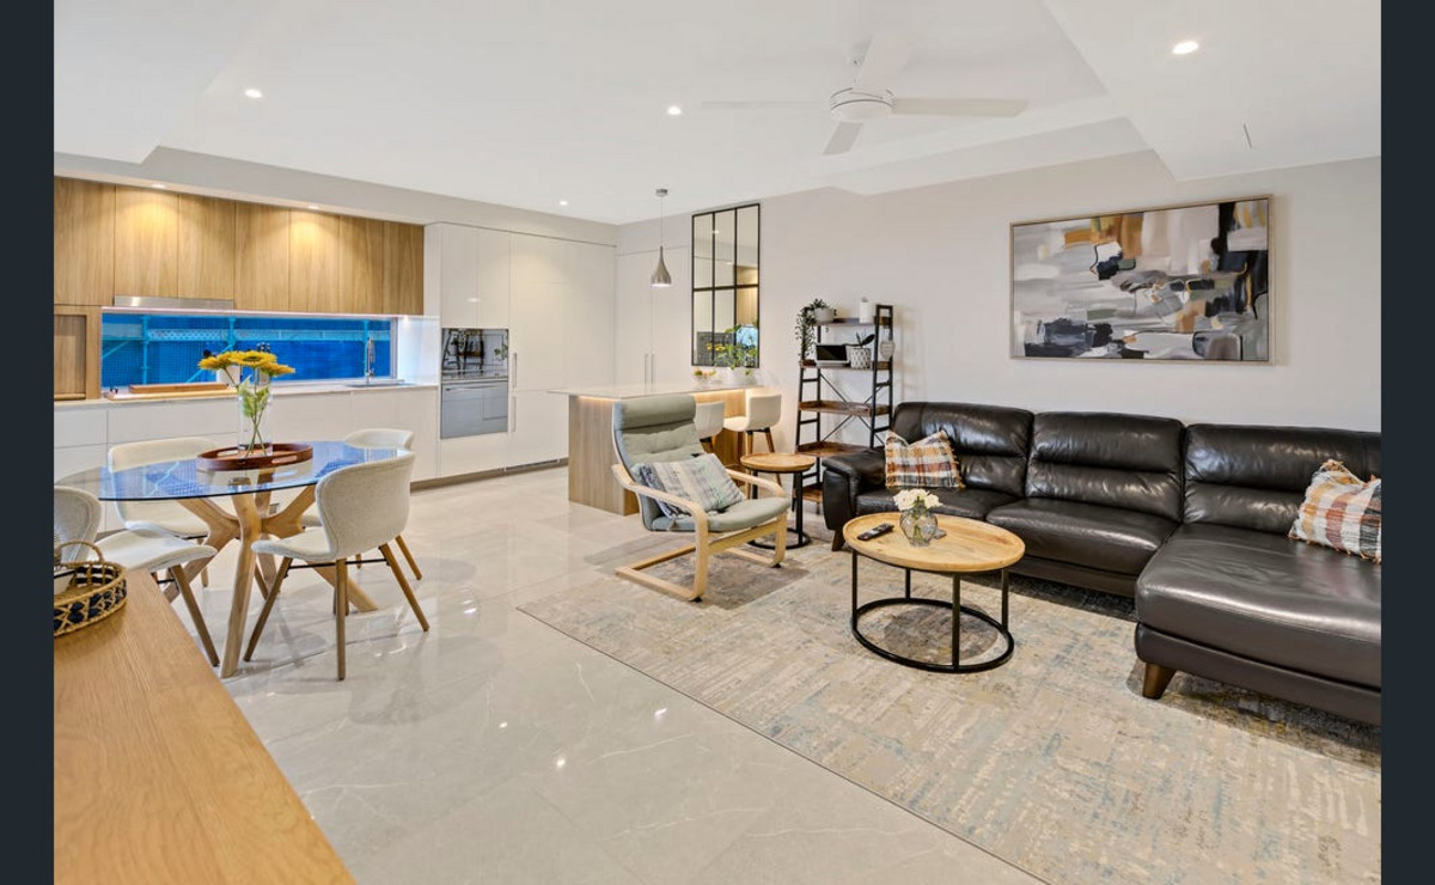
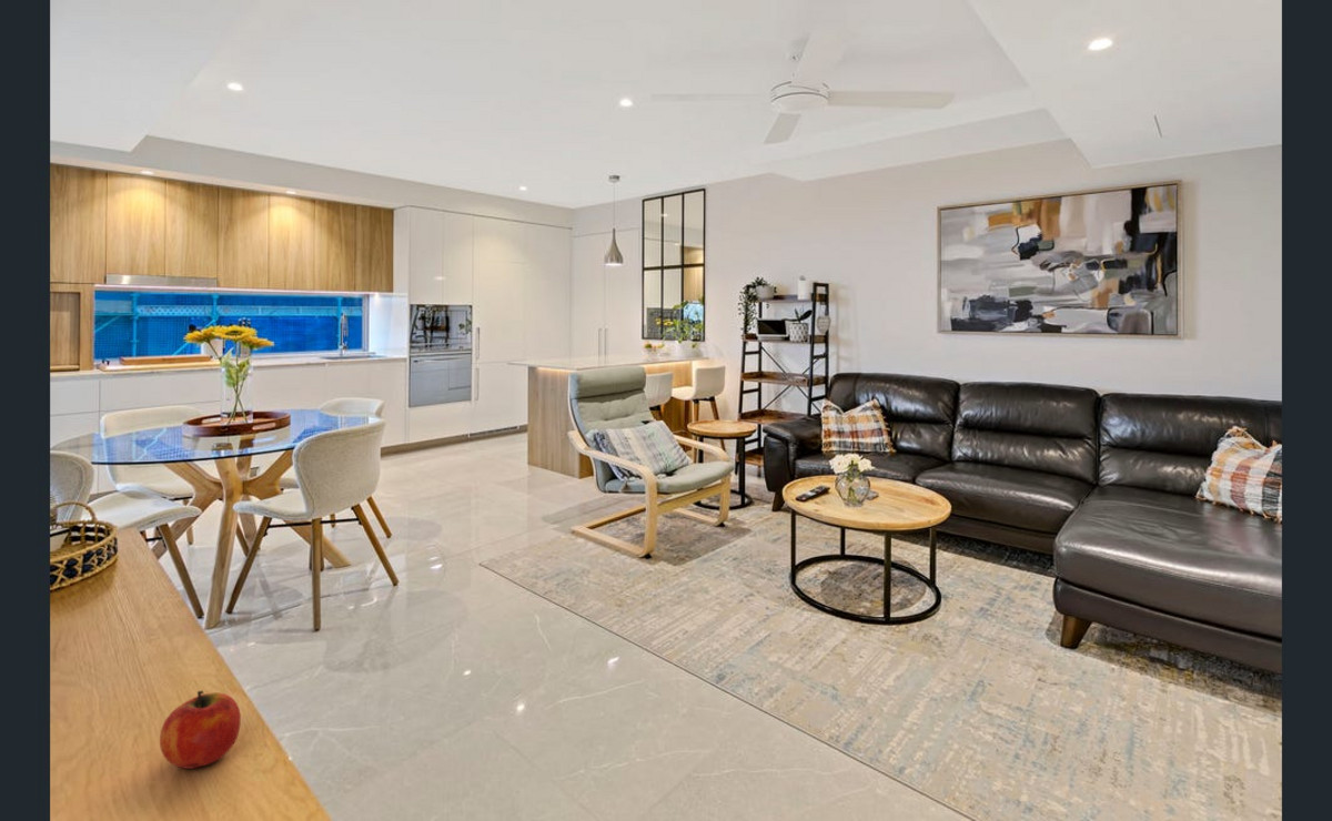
+ fruit [159,690,242,770]
